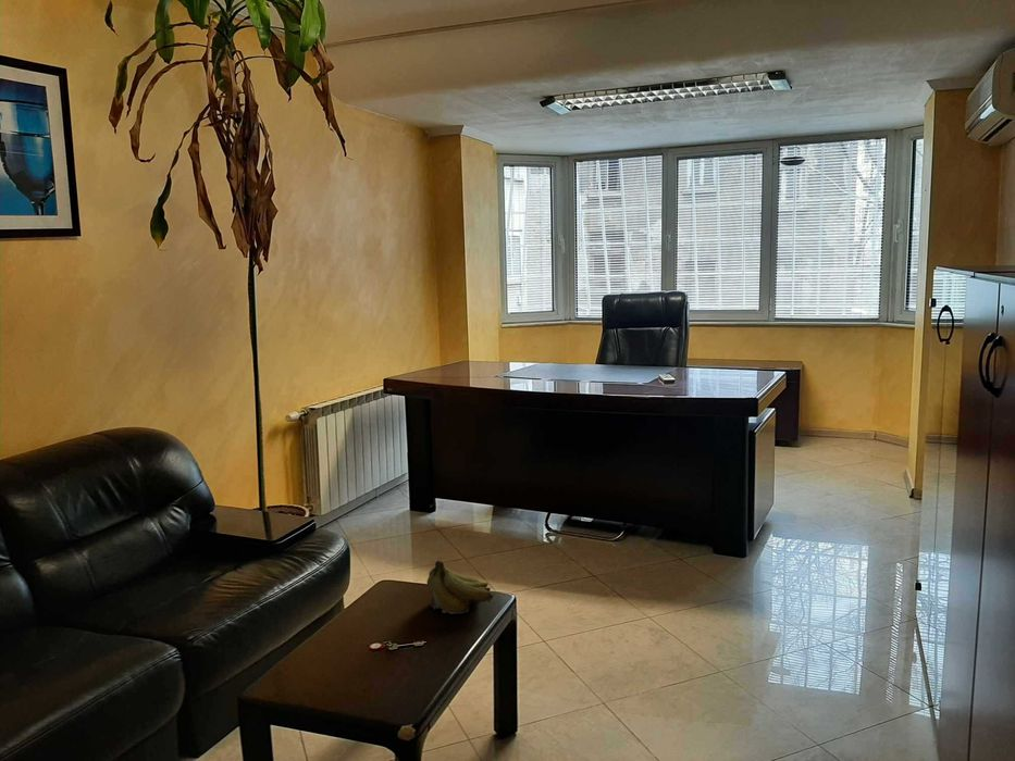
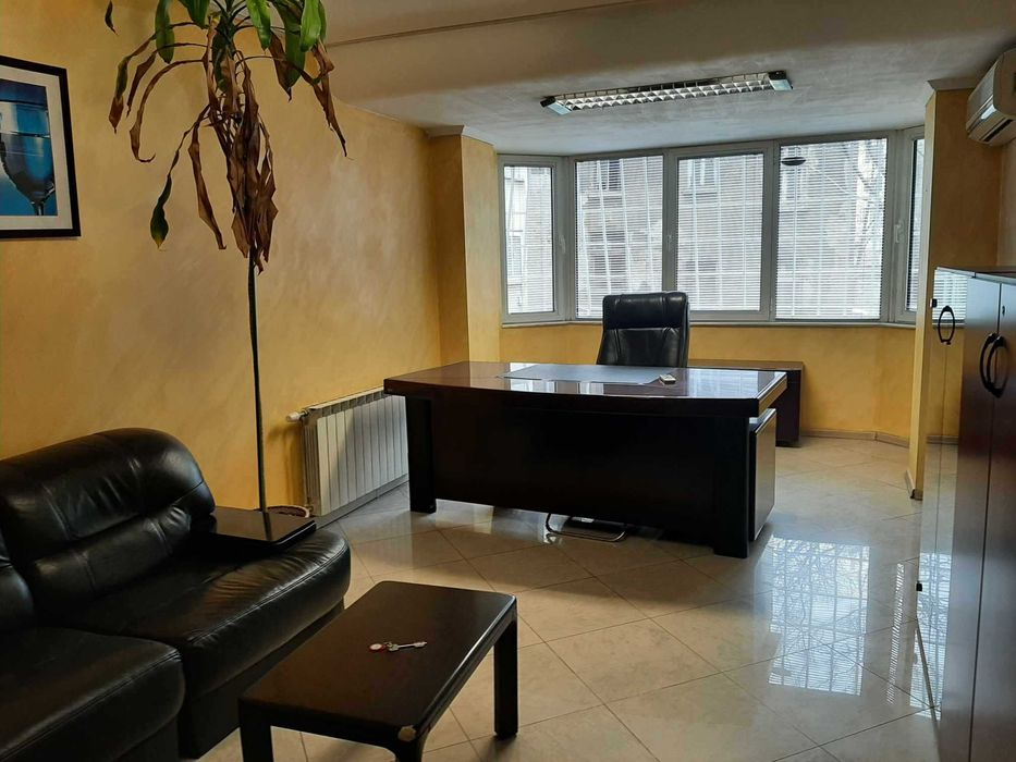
- fruit [426,560,495,615]
